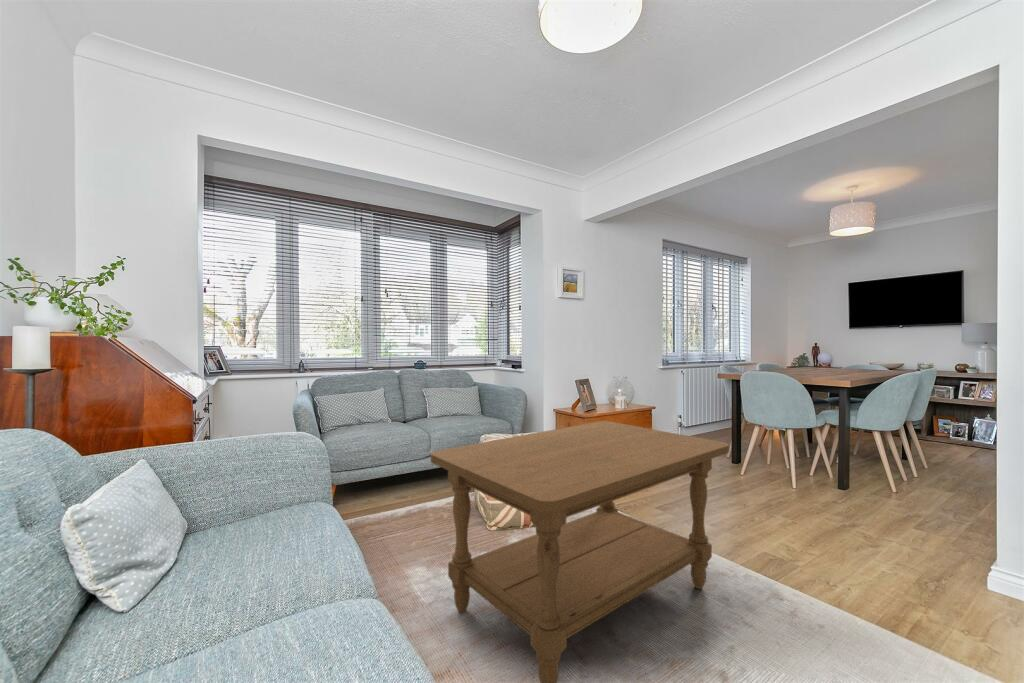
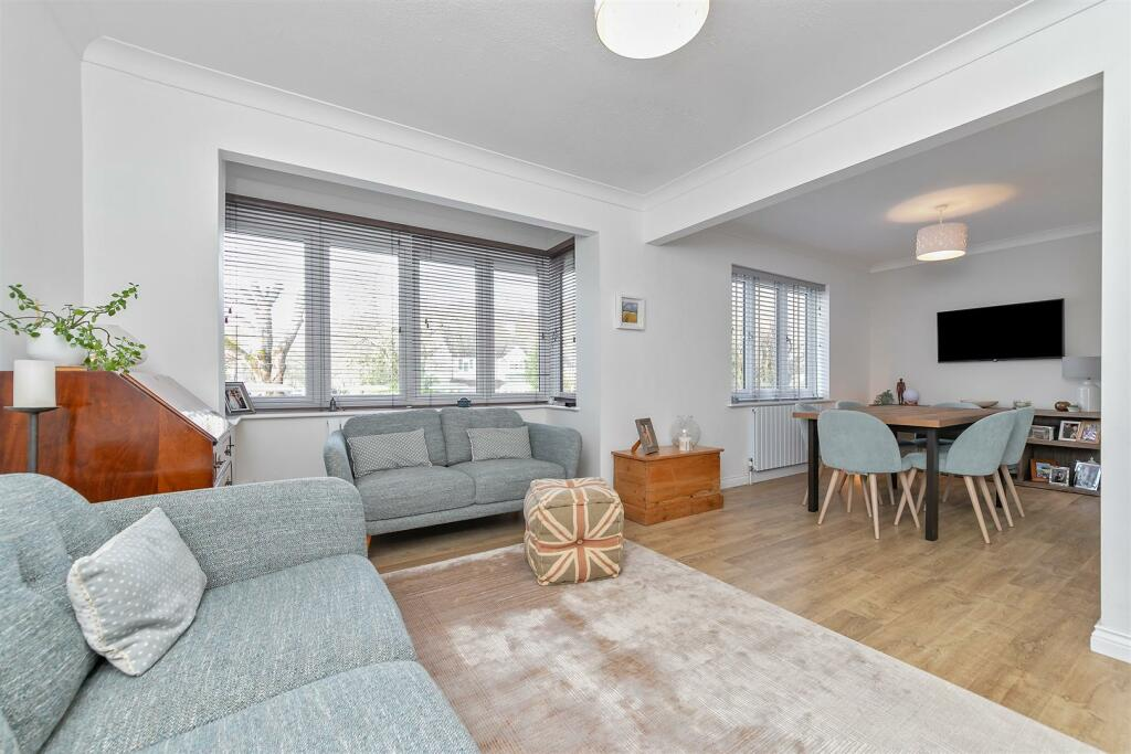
- coffee table [430,420,730,683]
